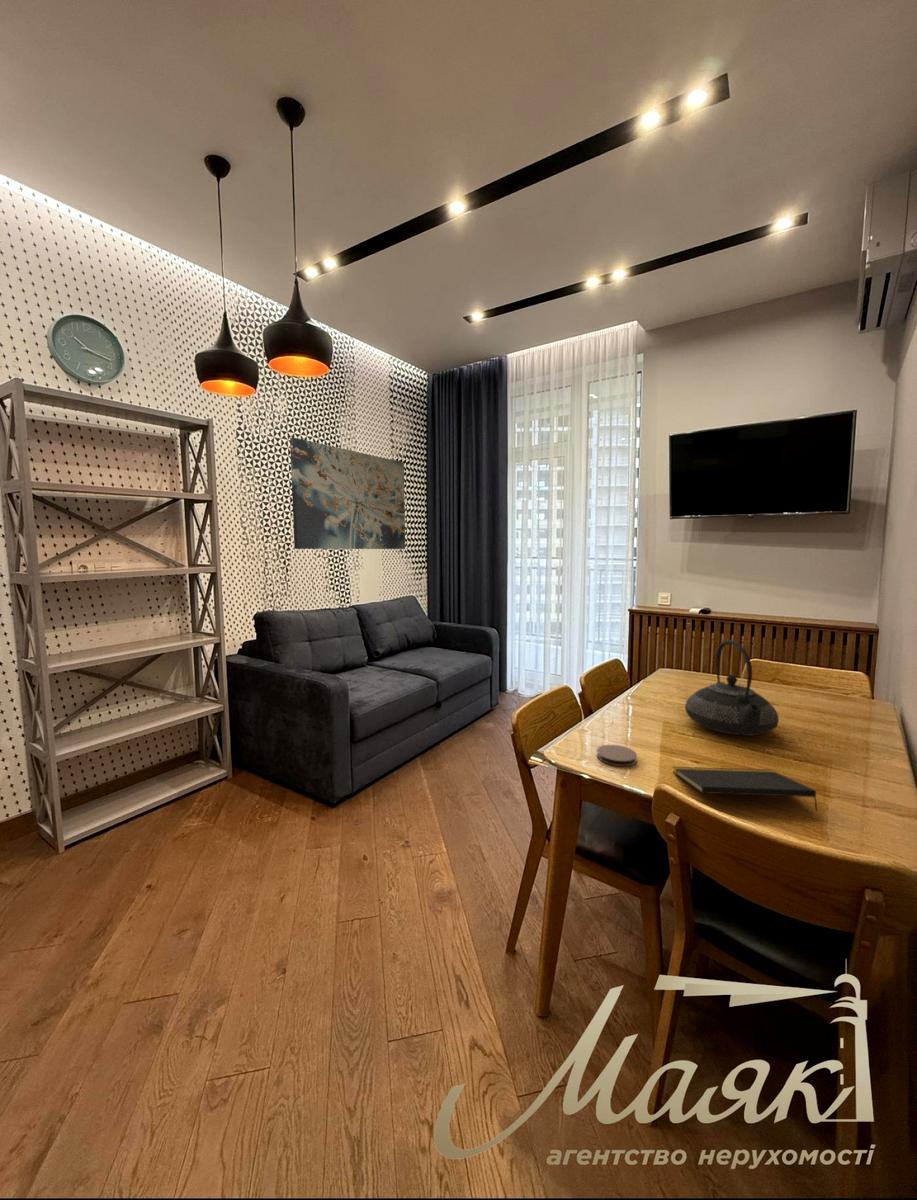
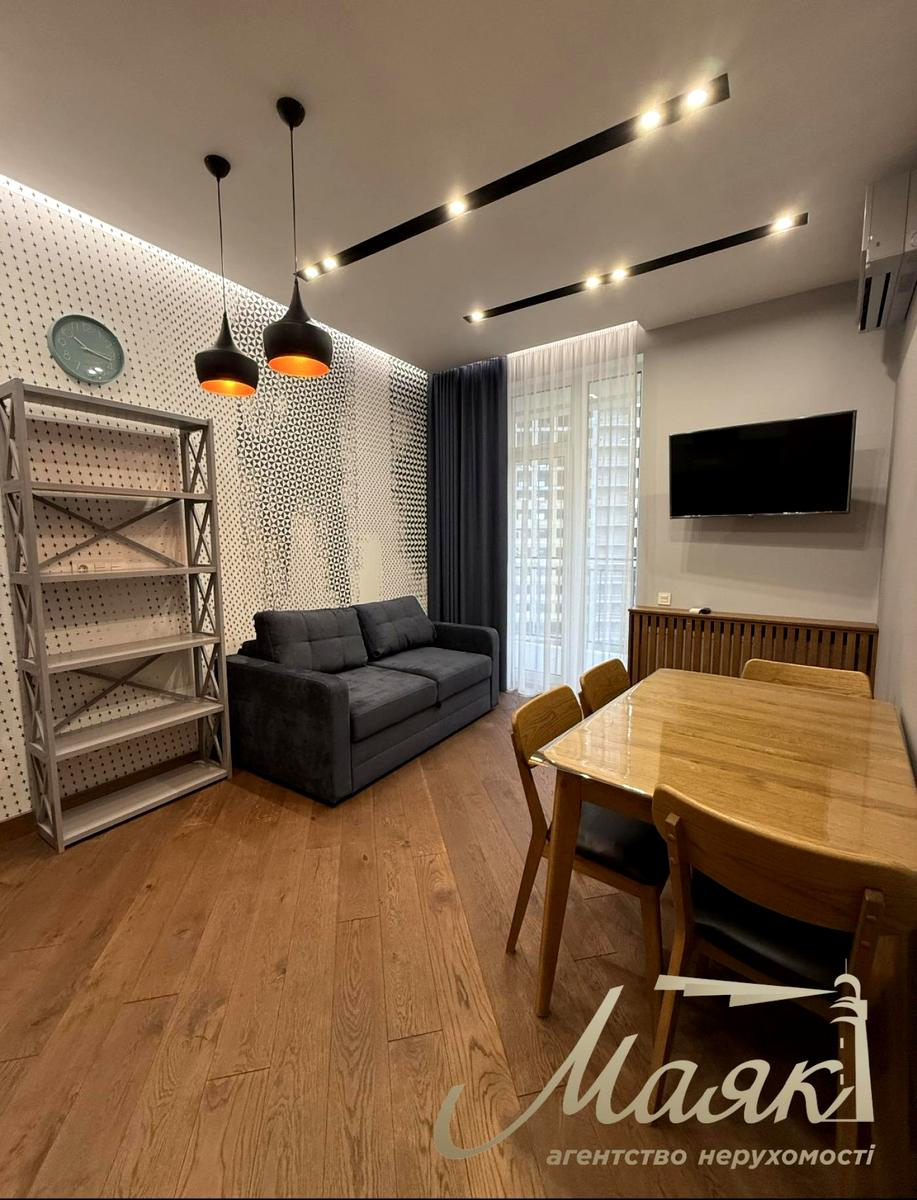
- wall art [289,436,406,550]
- coaster [596,744,638,767]
- teapot [684,639,780,737]
- notepad [672,766,819,812]
